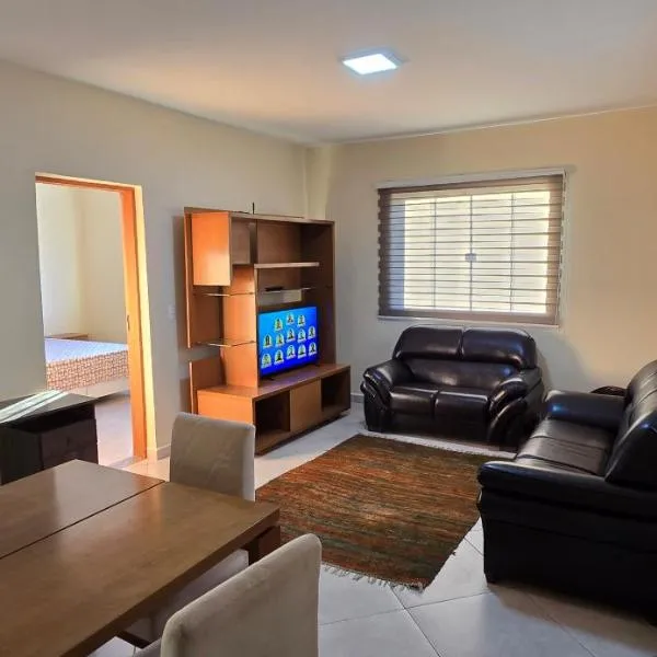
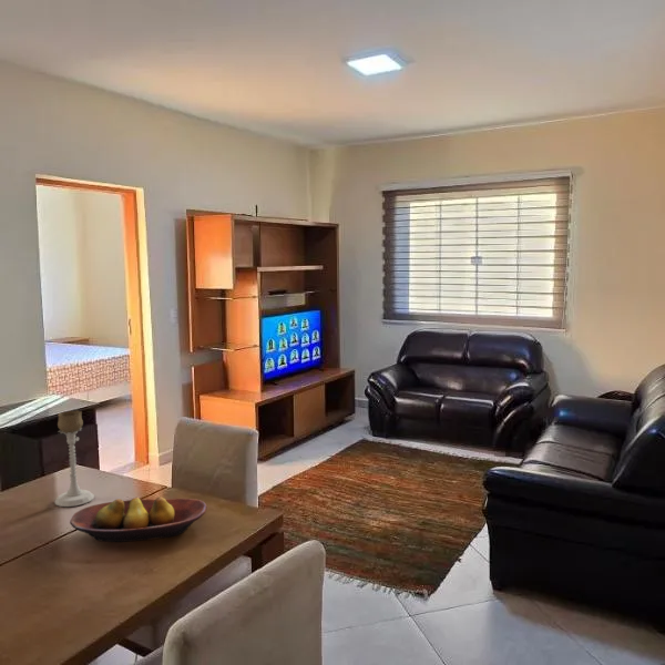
+ fruit bowl [69,495,208,543]
+ candle holder [53,410,95,508]
